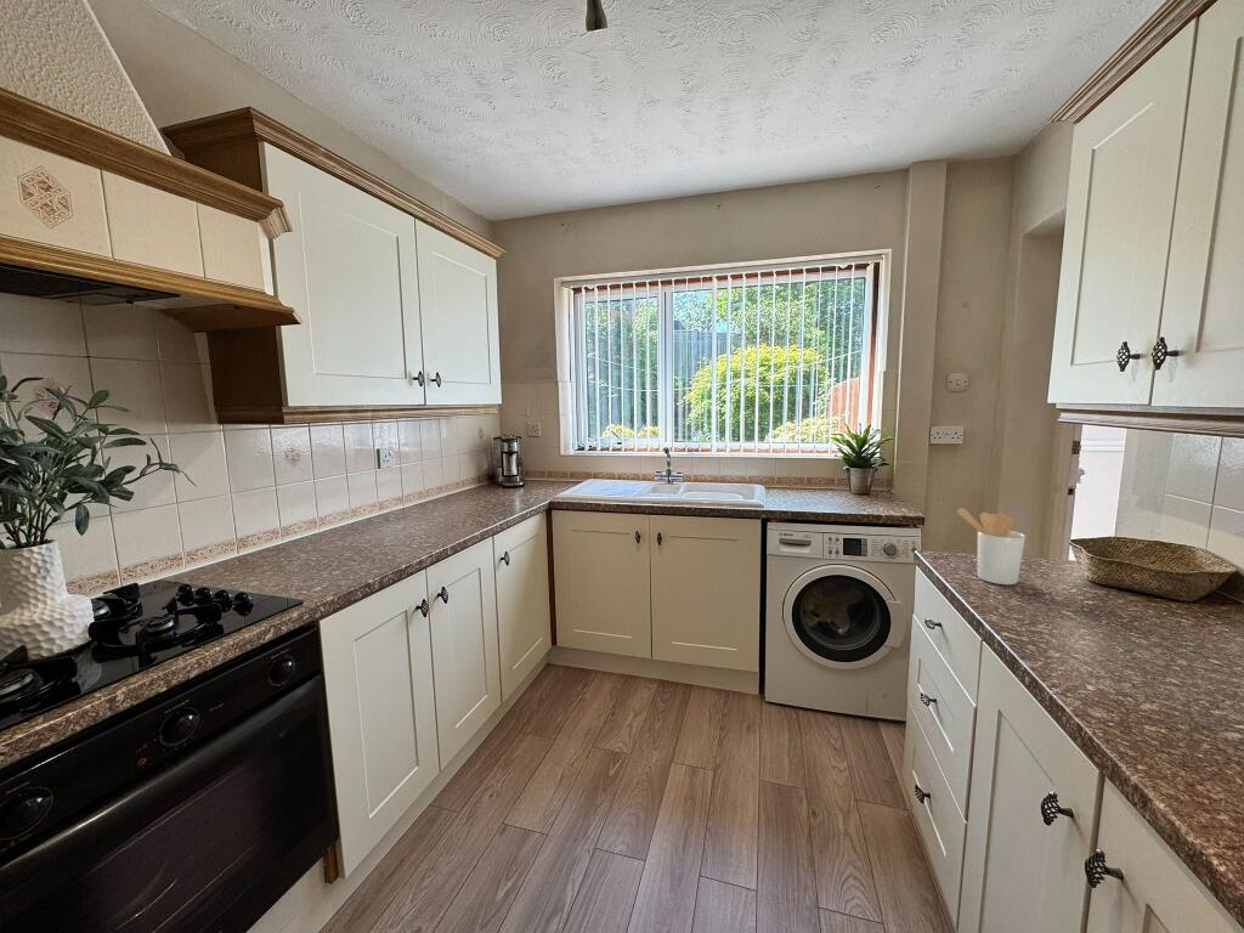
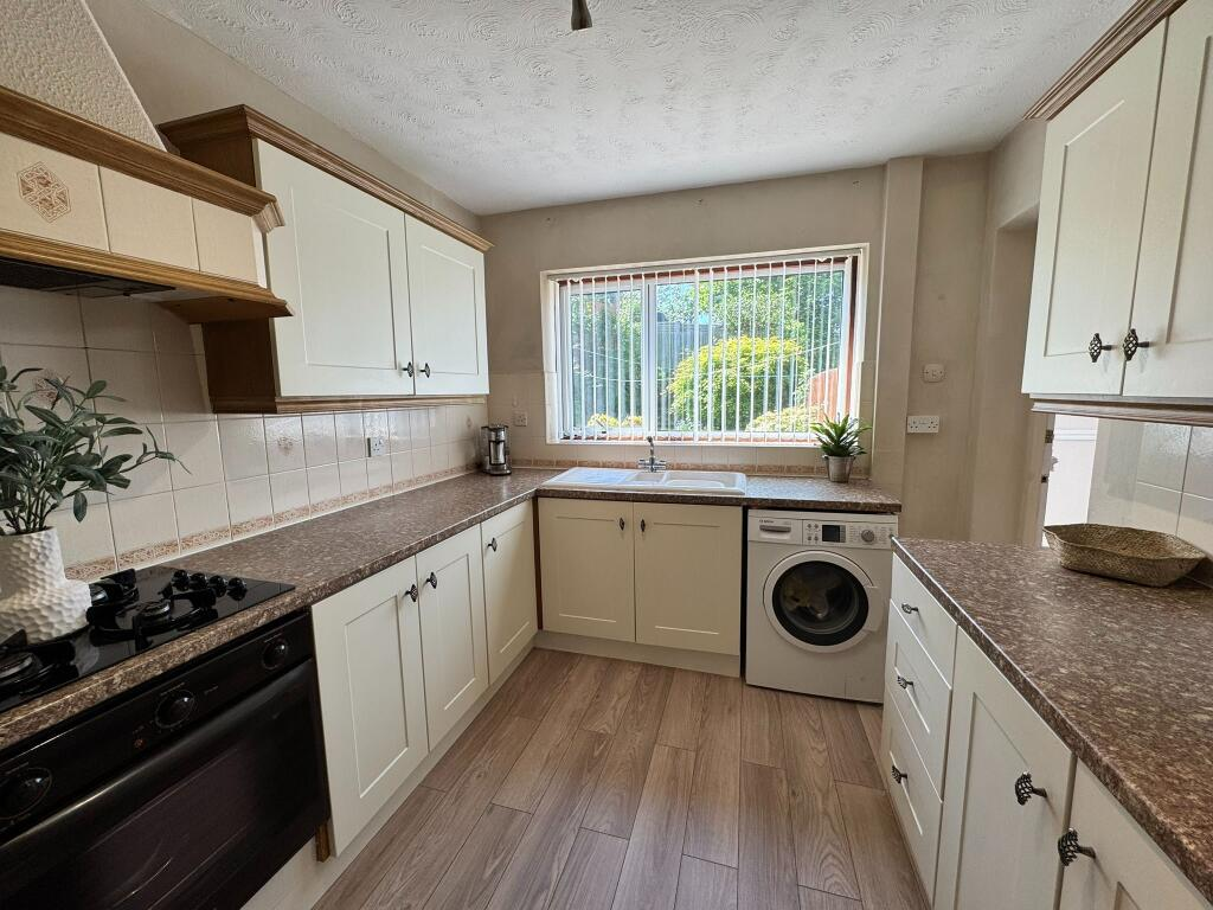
- utensil holder [956,507,1027,586]
